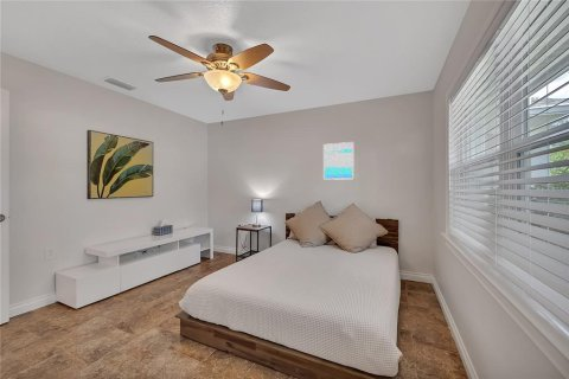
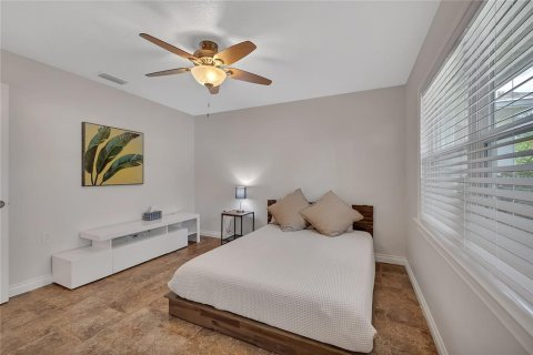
- wall art [322,141,354,181]
